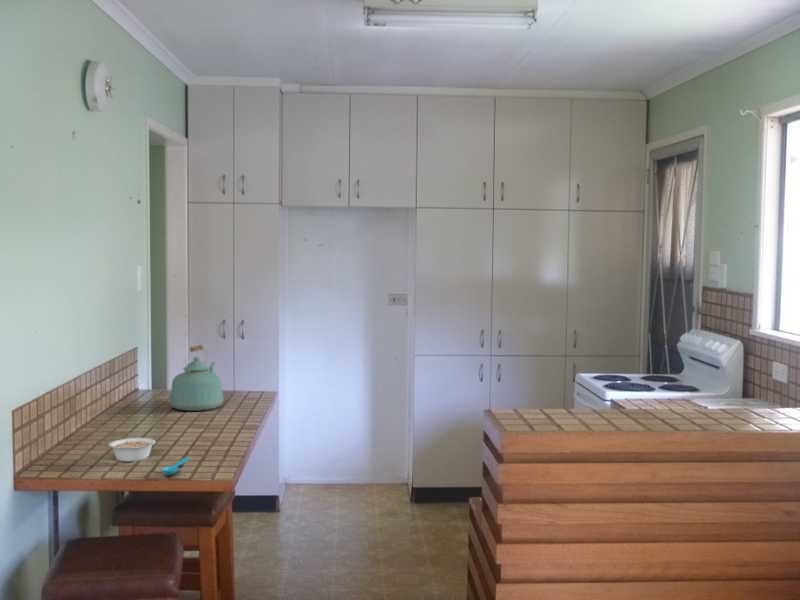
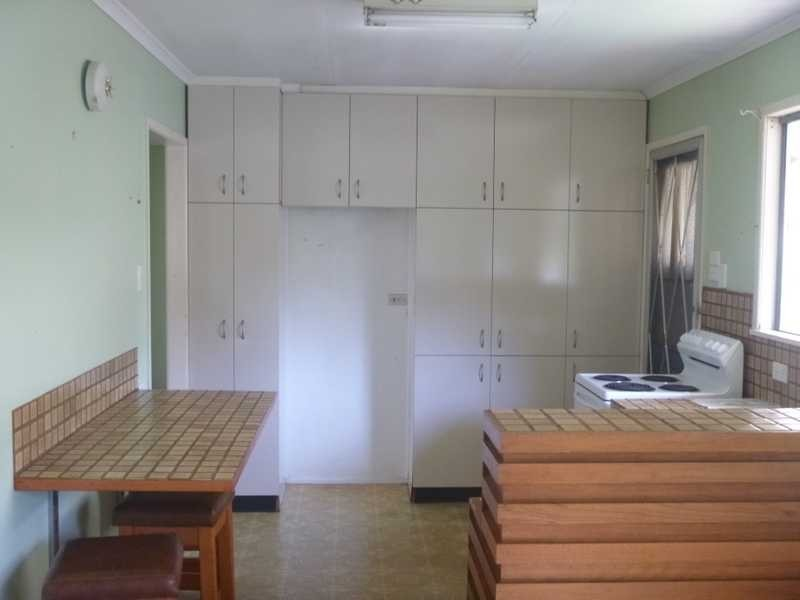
- kettle [168,344,225,412]
- legume [108,437,157,463]
- spoon [161,457,191,476]
